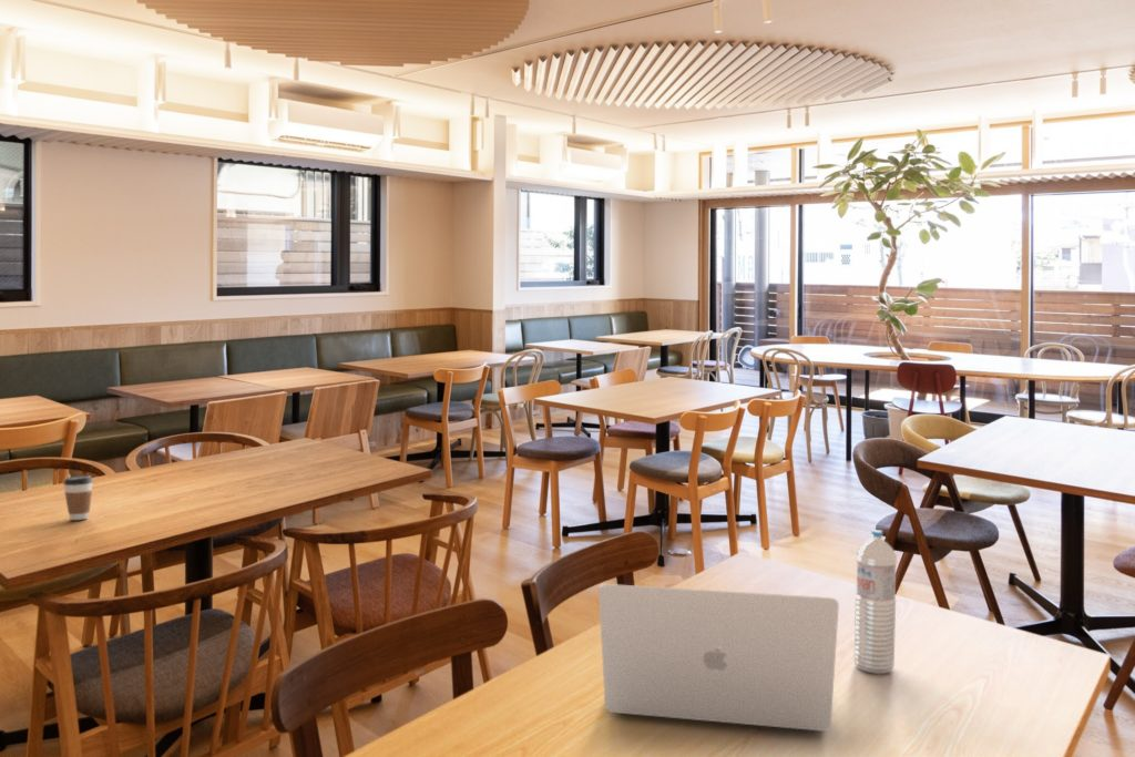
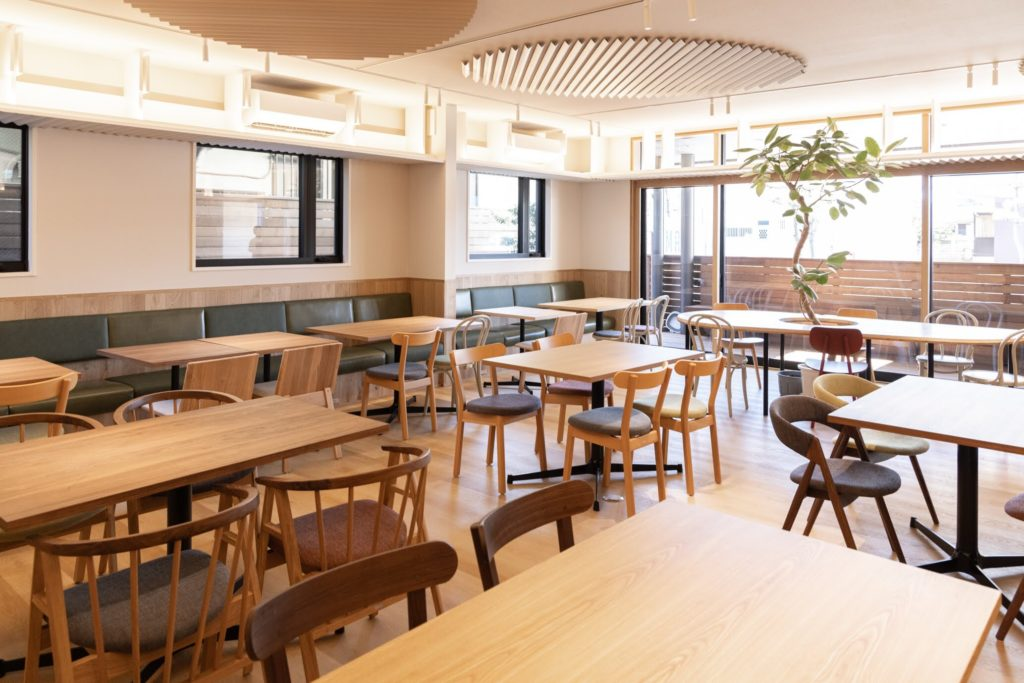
- water bottle [853,529,898,675]
- laptop [597,583,840,732]
- coffee cup [62,474,94,521]
